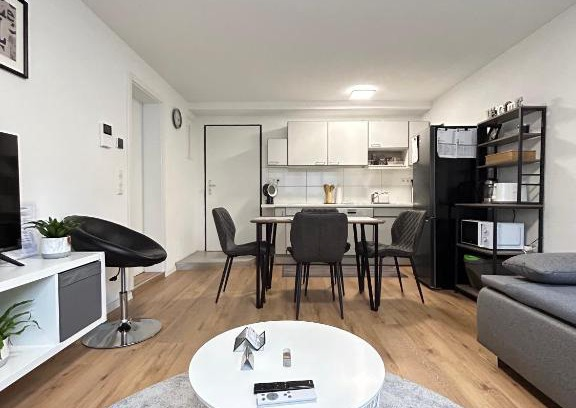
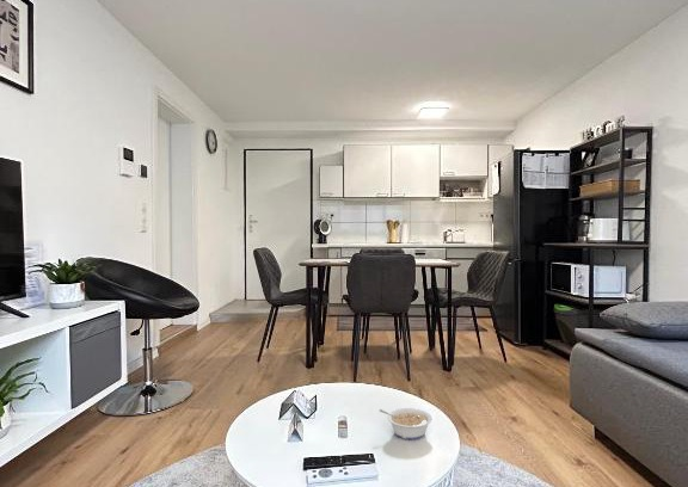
+ legume [379,407,434,440]
